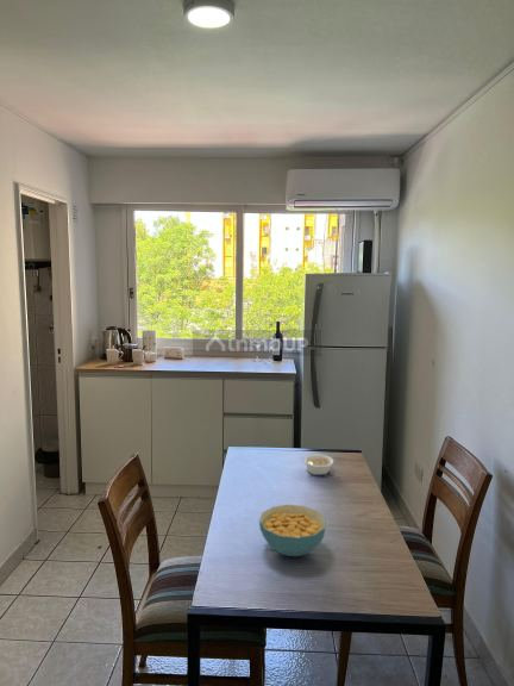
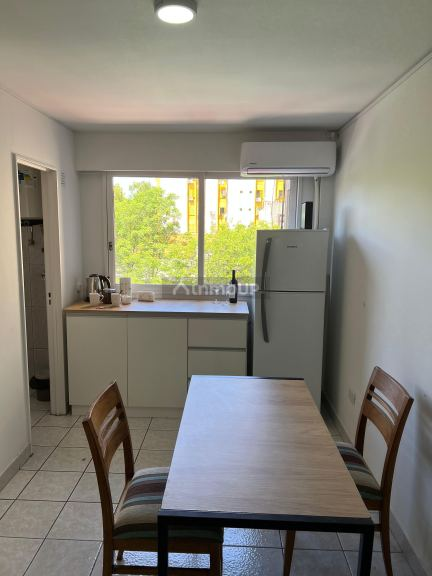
- legume [302,453,334,476]
- cereal bowl [258,504,327,557]
